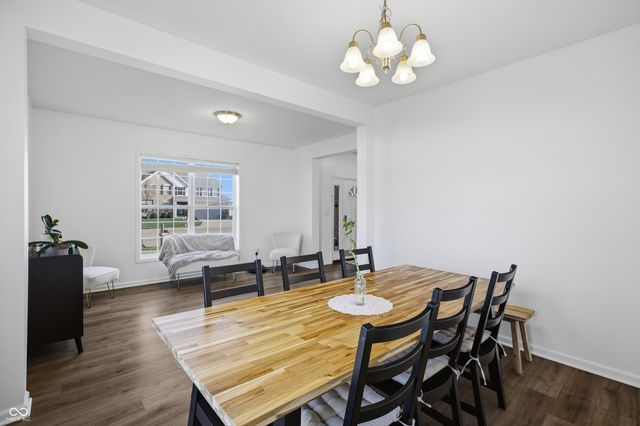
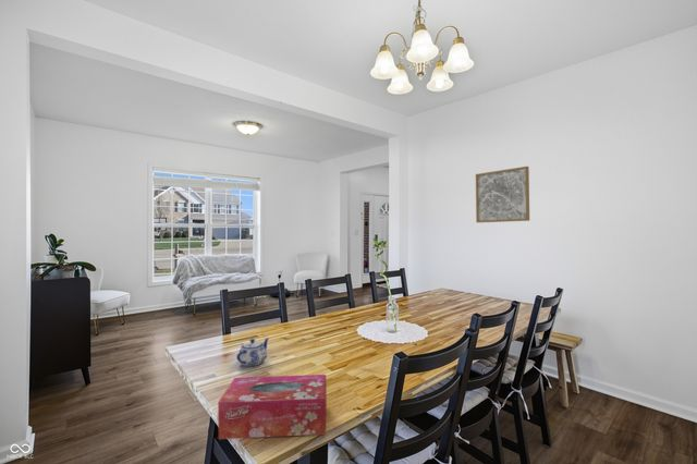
+ tissue box [217,374,328,440]
+ teapot [235,337,270,367]
+ wall art [475,166,530,223]
